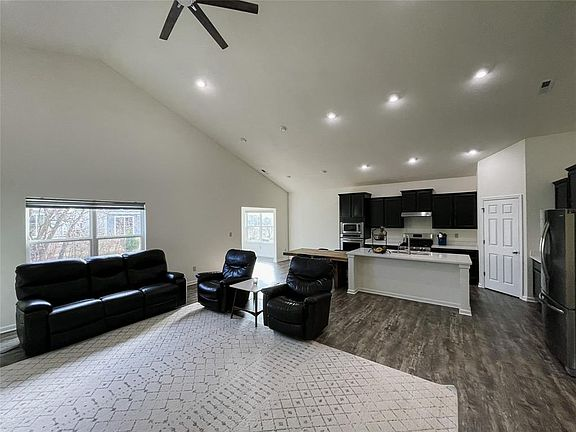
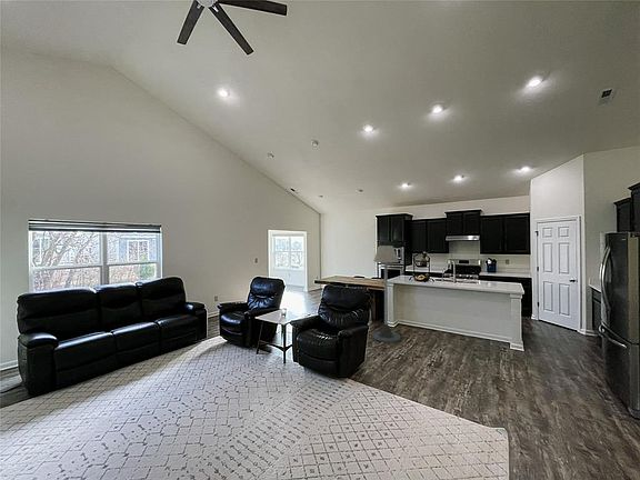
+ floor lamp [371,244,401,343]
